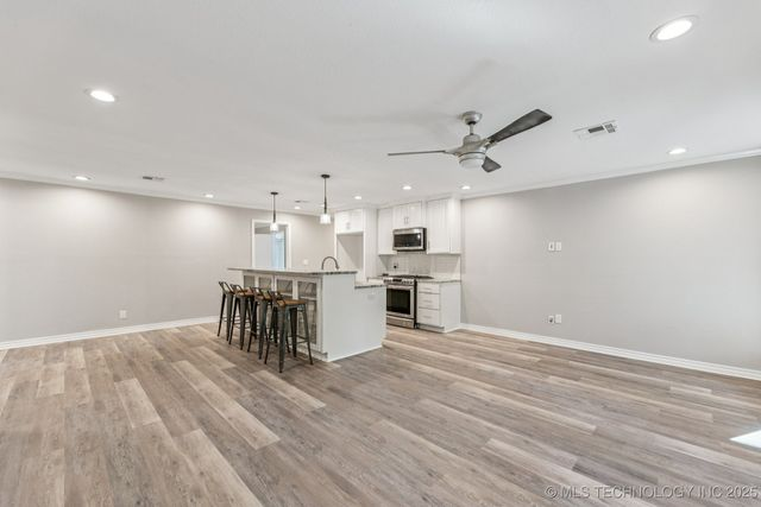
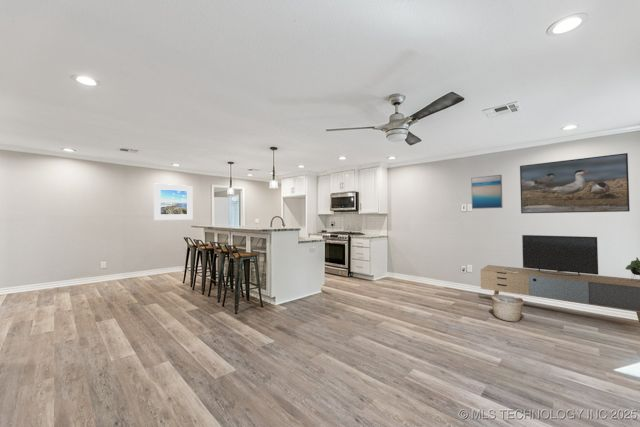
+ media console [480,234,640,324]
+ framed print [519,152,631,214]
+ wall art [470,174,504,210]
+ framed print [153,183,193,221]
+ basket [490,294,525,323]
